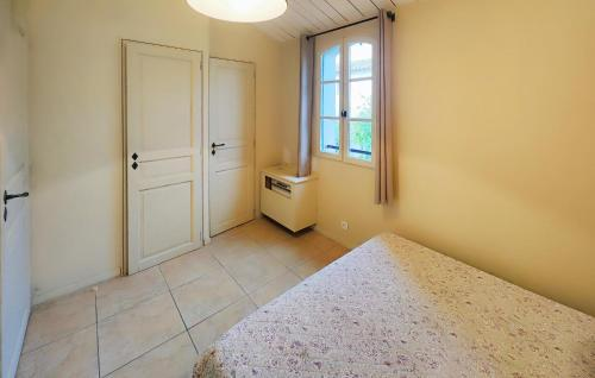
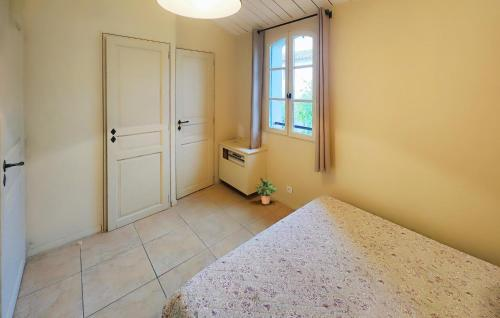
+ potted plant [254,177,278,205]
